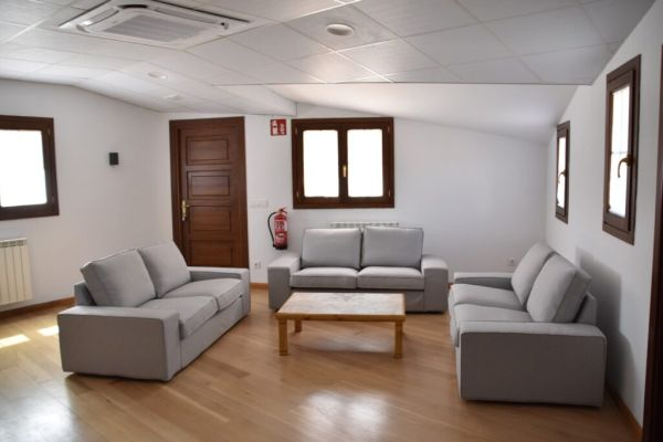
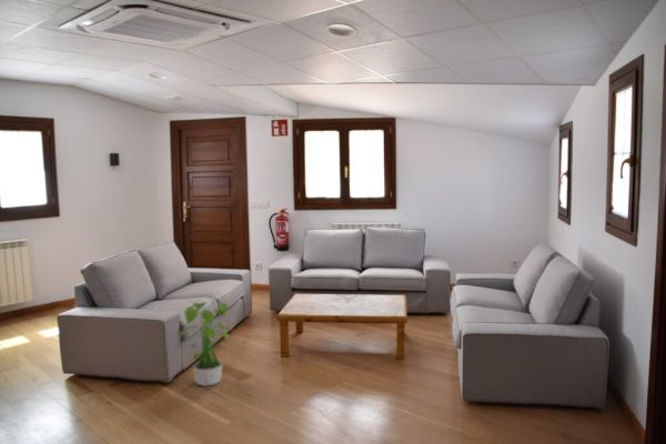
+ potted plant [175,297,236,387]
